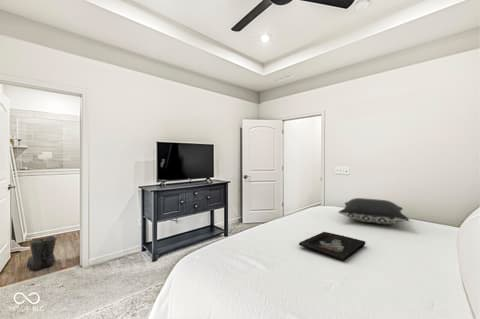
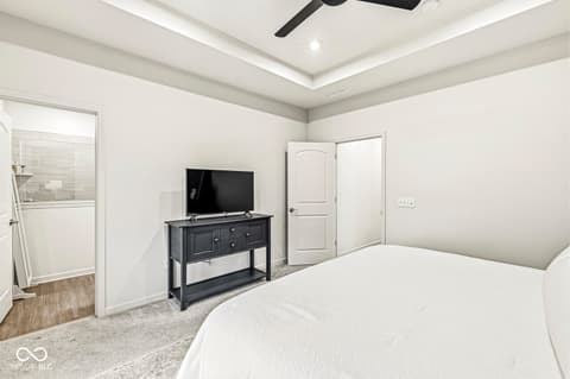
- decorative tray [298,231,366,262]
- boots [26,235,58,272]
- pillow [337,197,410,225]
